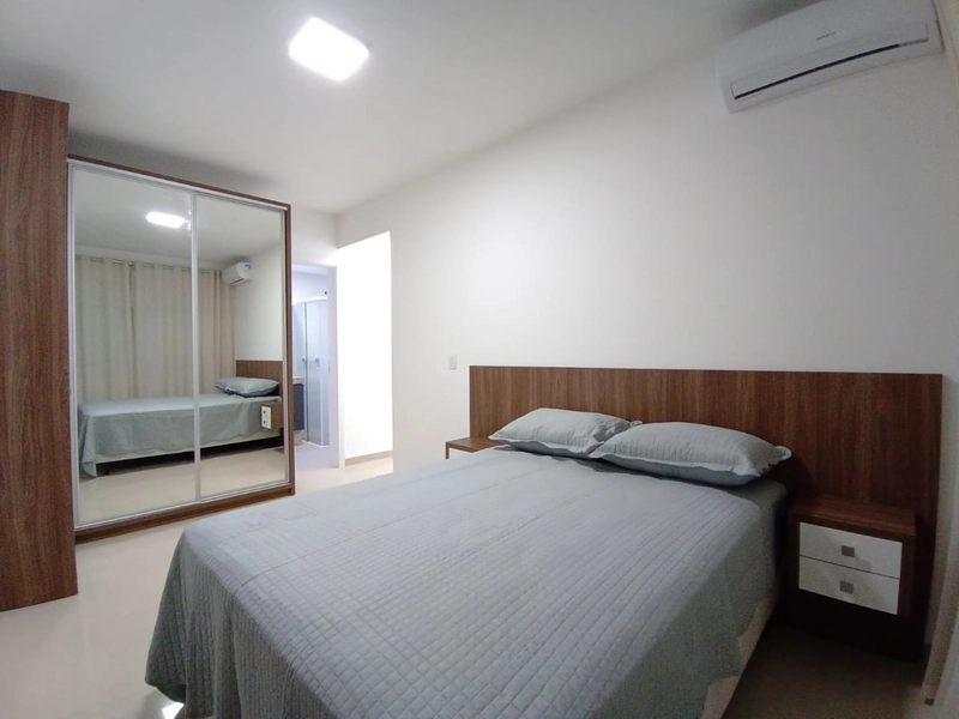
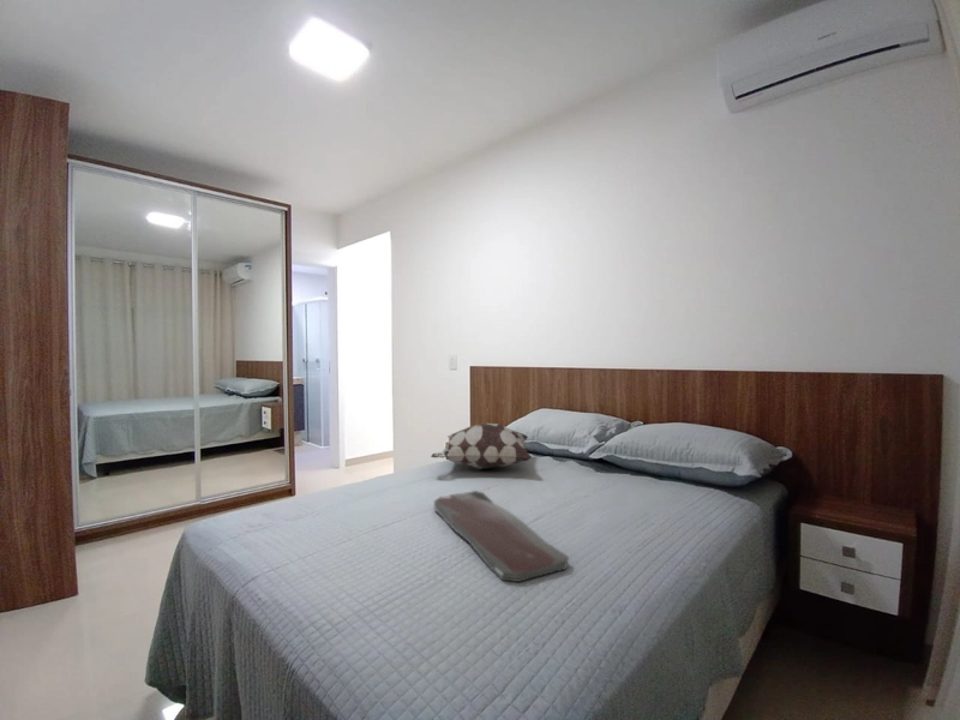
+ decorative pillow [430,422,533,470]
+ serving tray [433,490,570,583]
